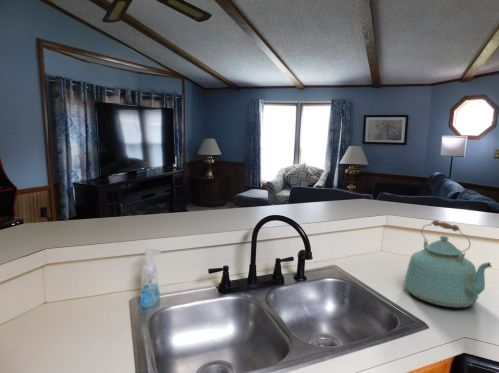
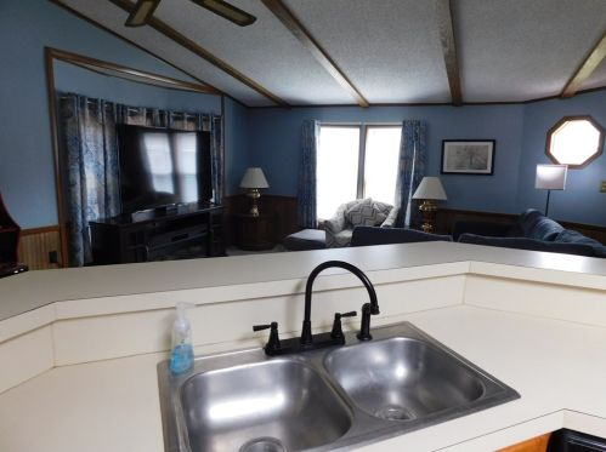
- kettle [403,219,493,308]
